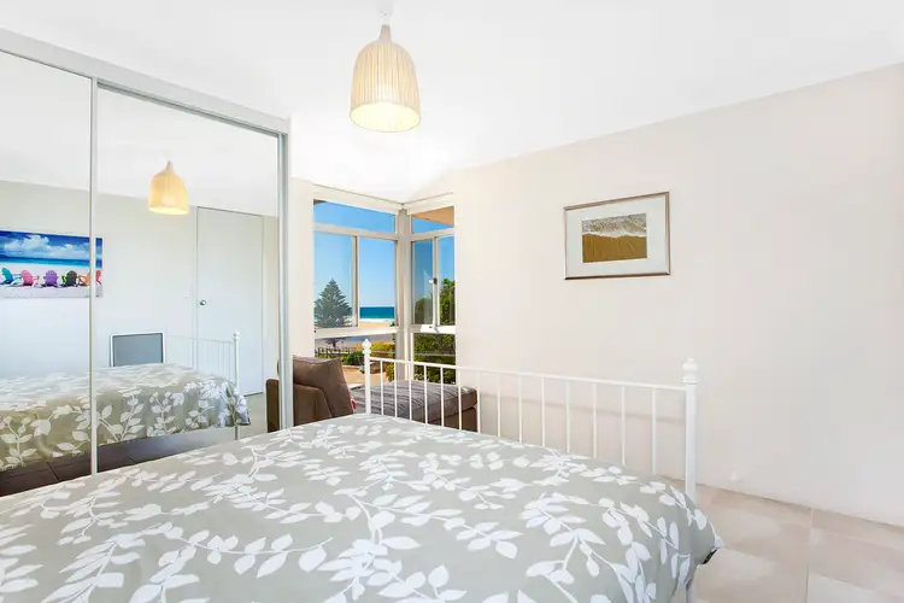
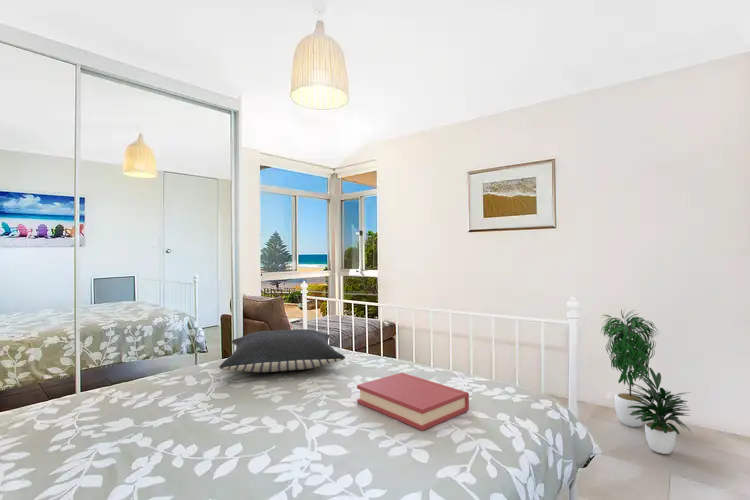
+ pillow [218,328,346,373]
+ potted plant [599,308,694,455]
+ hardback book [356,372,470,432]
